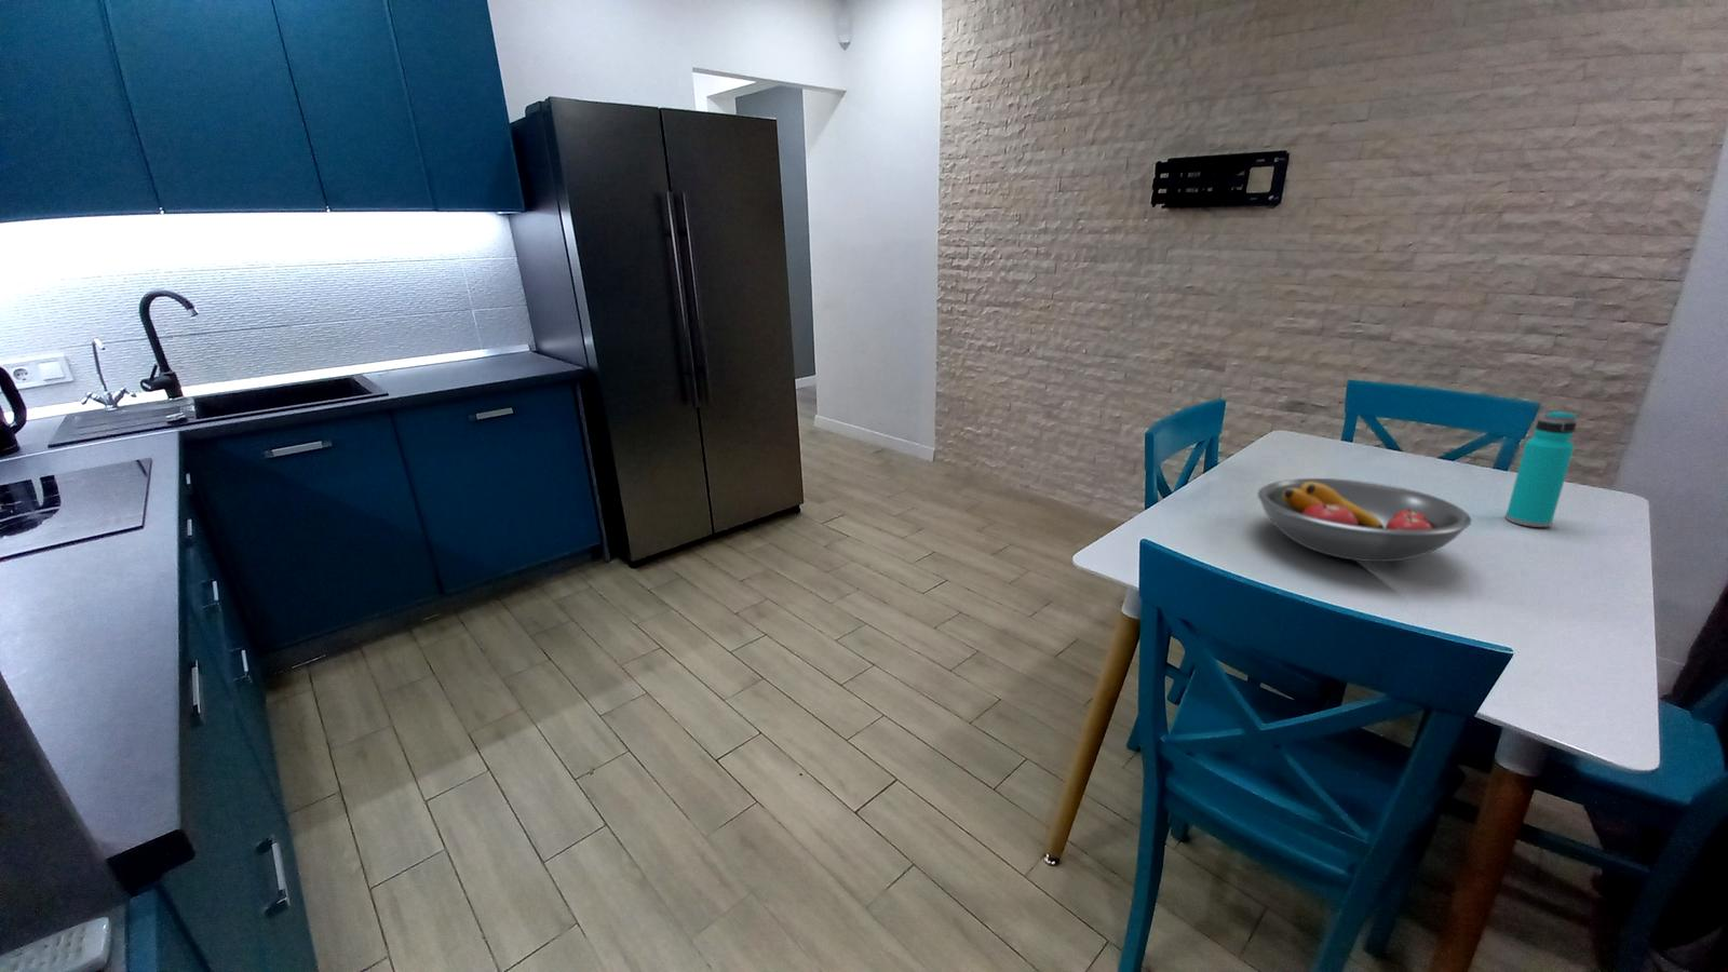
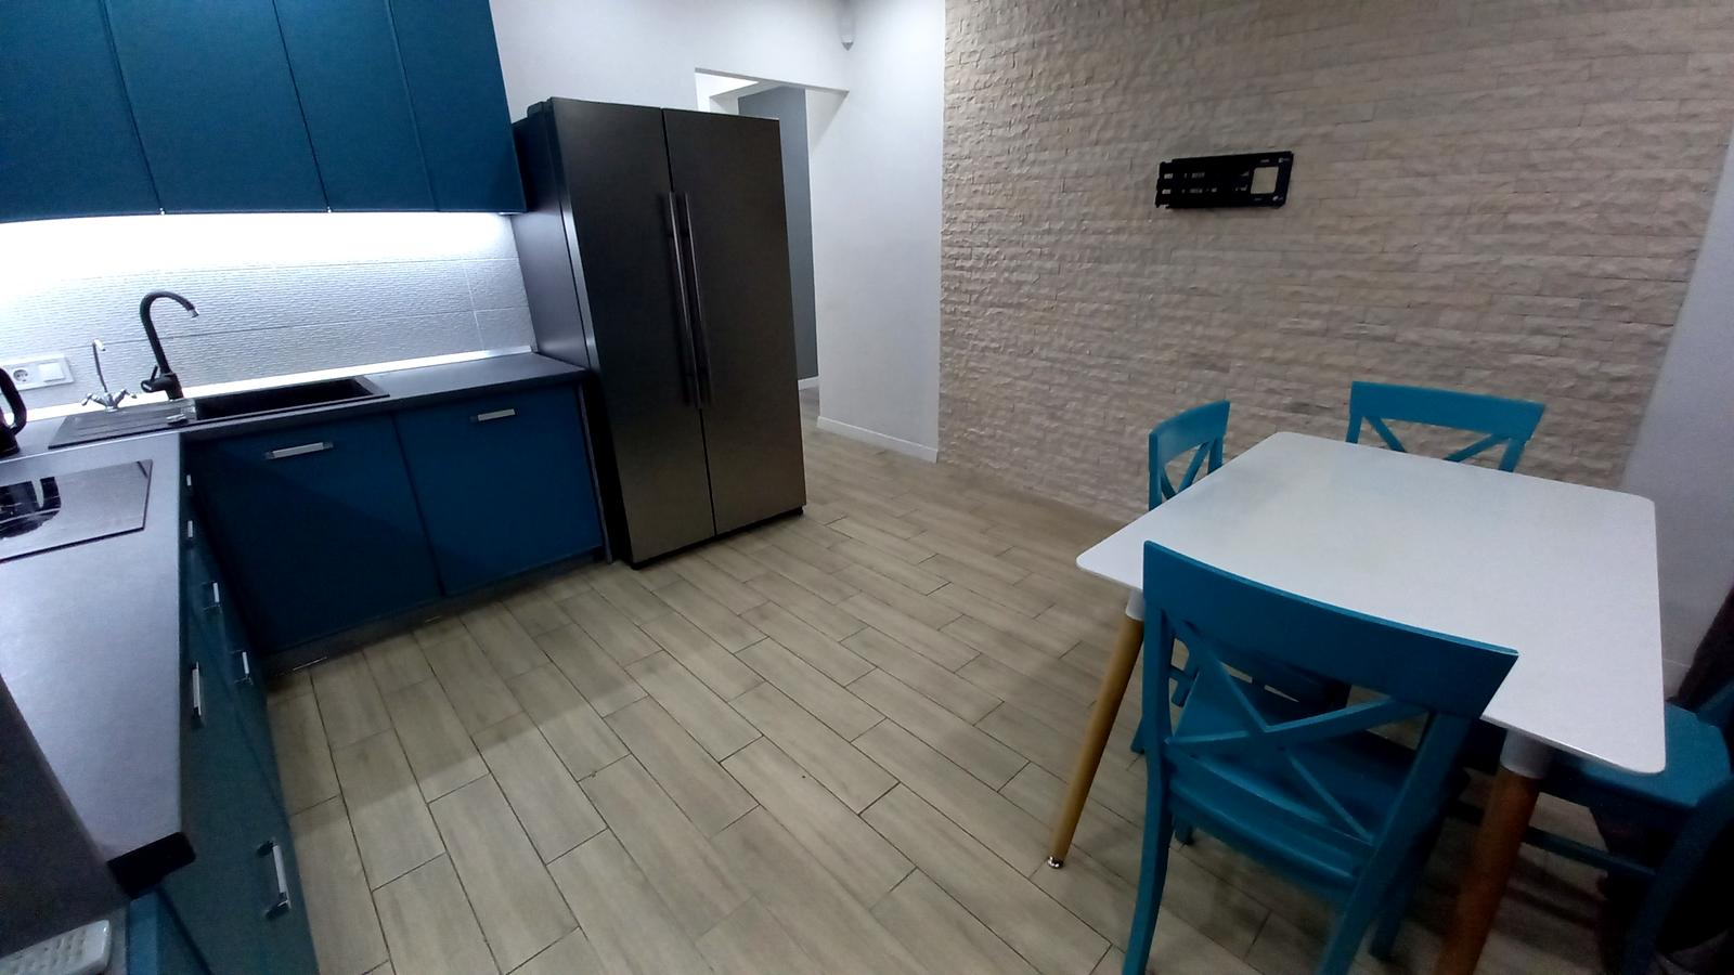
- fruit bowl [1256,477,1473,563]
- water bottle [1505,409,1578,528]
